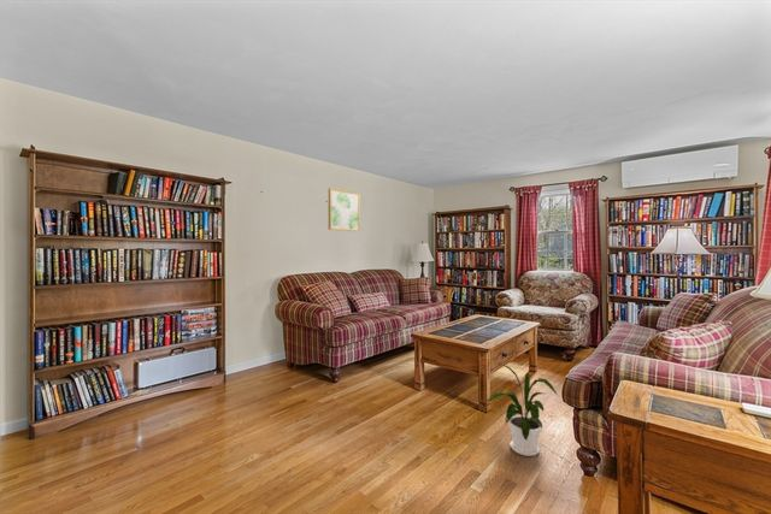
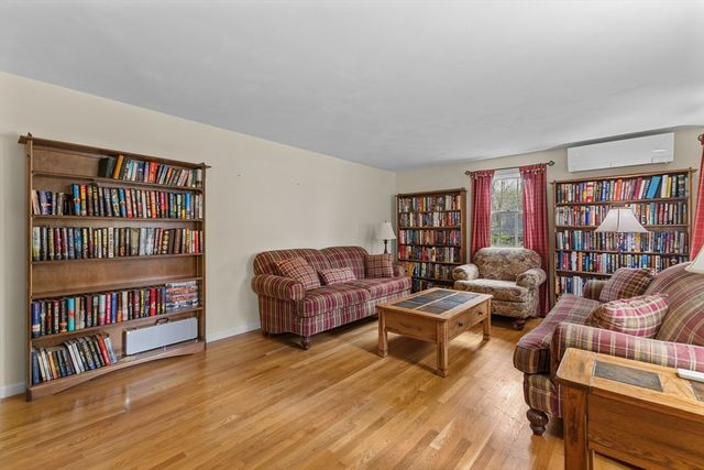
- wall art [328,187,360,232]
- house plant [484,362,559,457]
